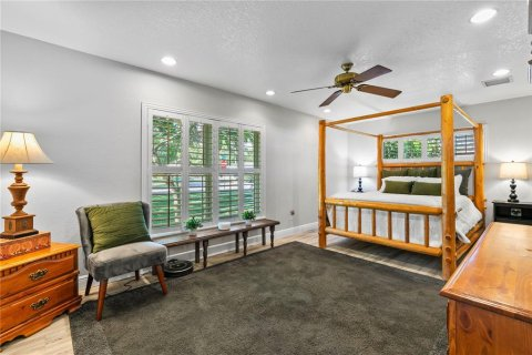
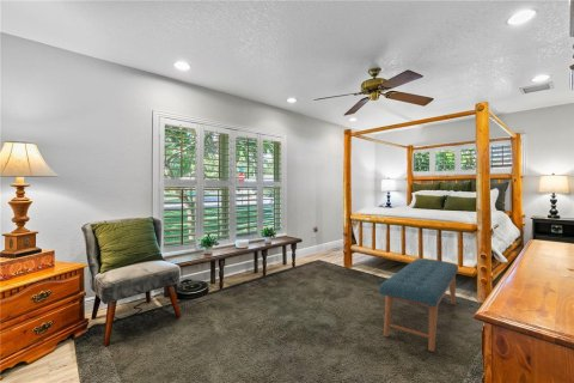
+ bench [378,257,459,352]
